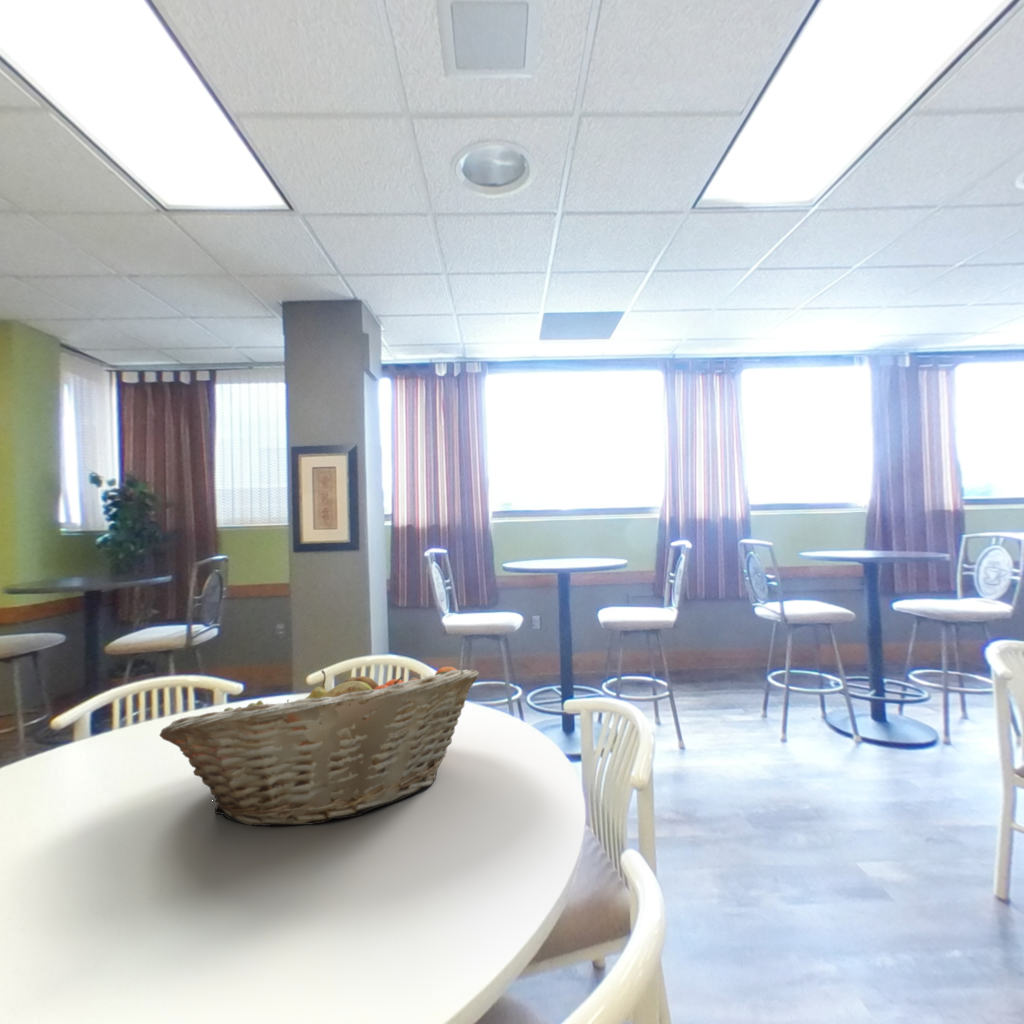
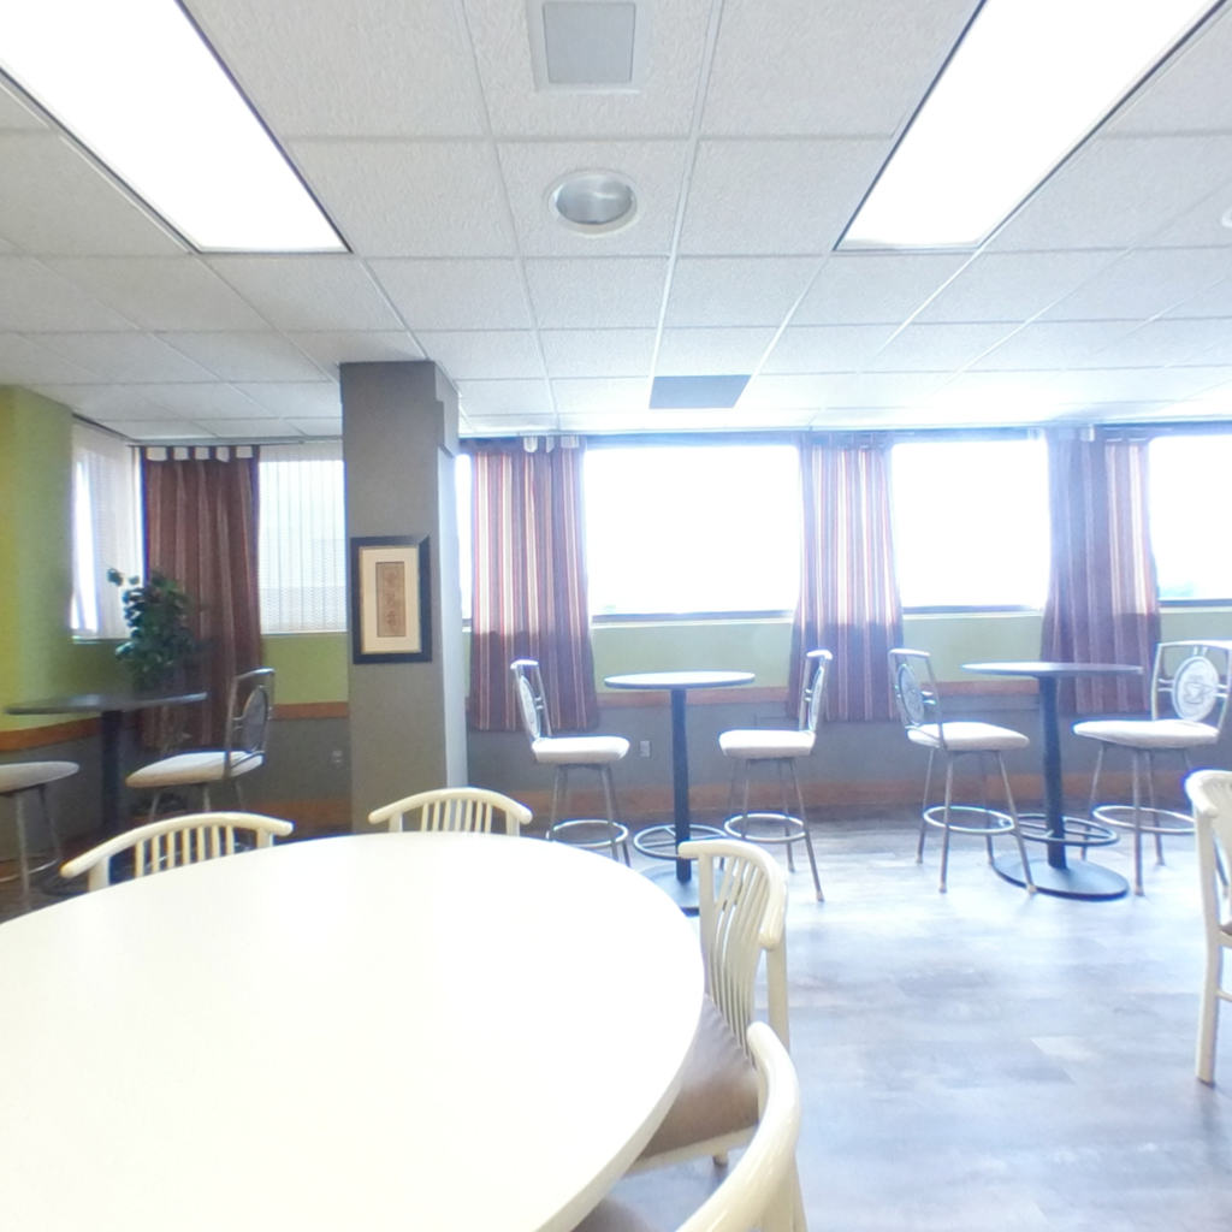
- fruit basket [158,666,480,827]
